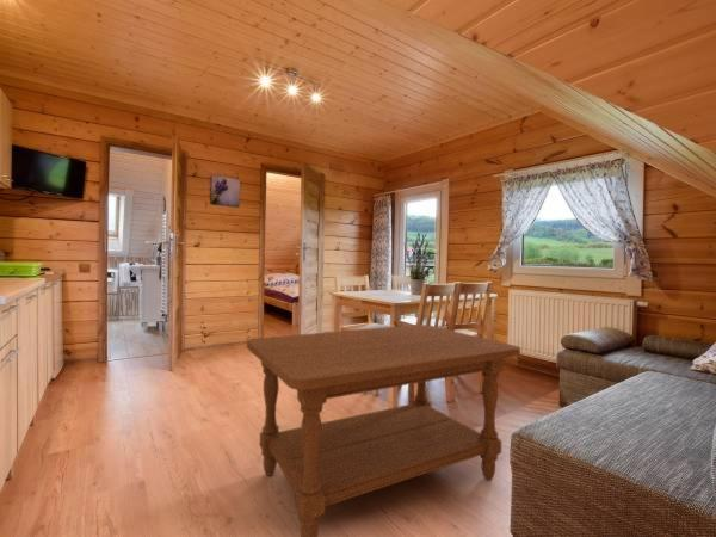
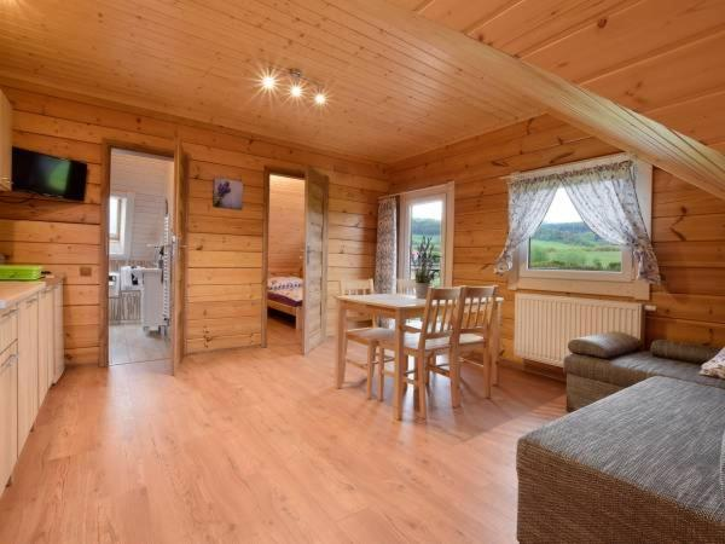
- coffee table [246,323,521,537]
